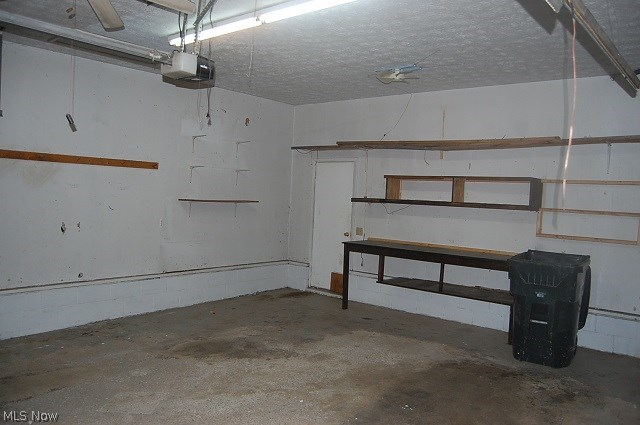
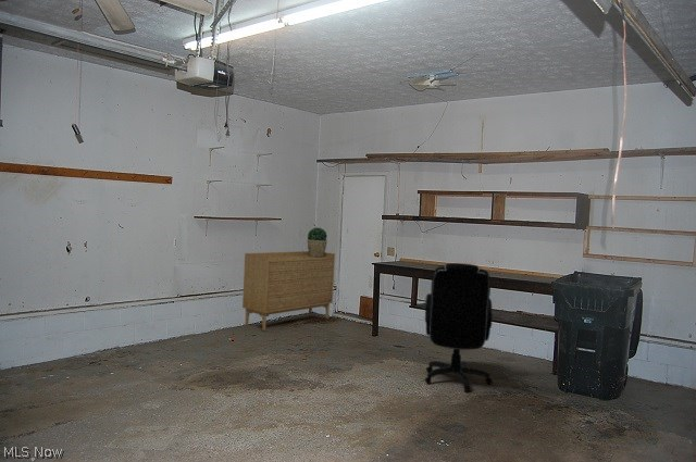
+ potted plant [307,226,328,257]
+ office chair [424,262,494,392]
+ sideboard [241,250,336,332]
